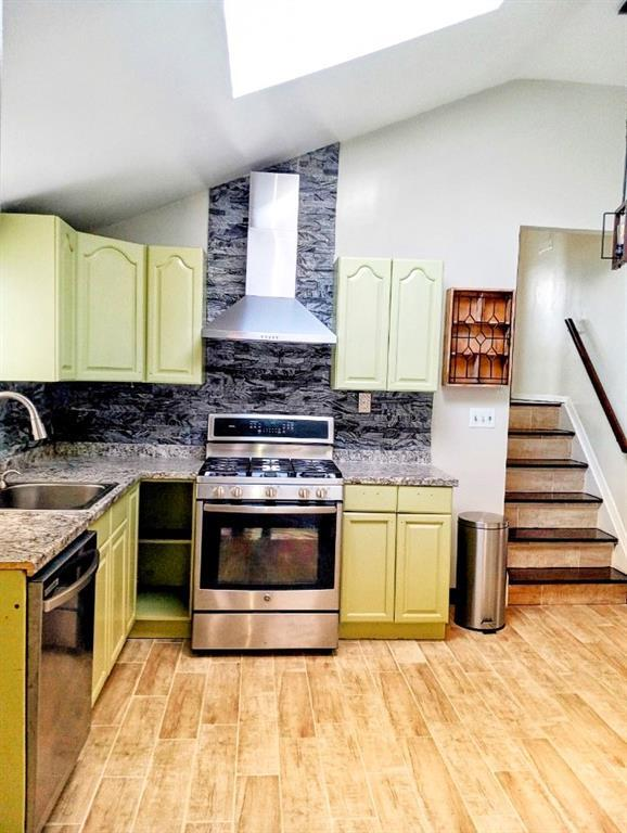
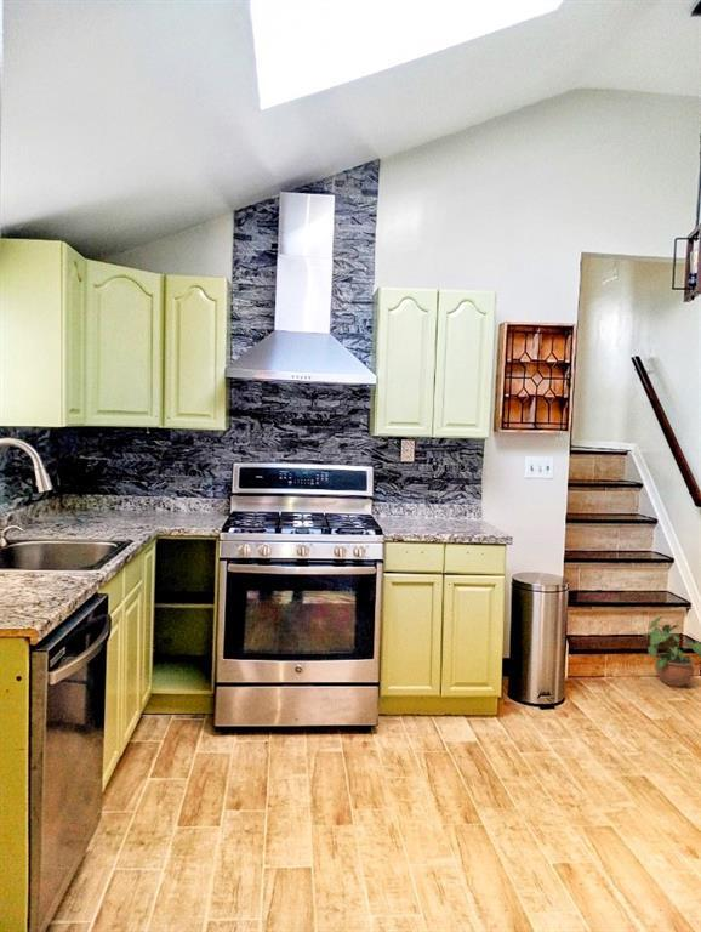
+ potted plant [642,615,701,688]
